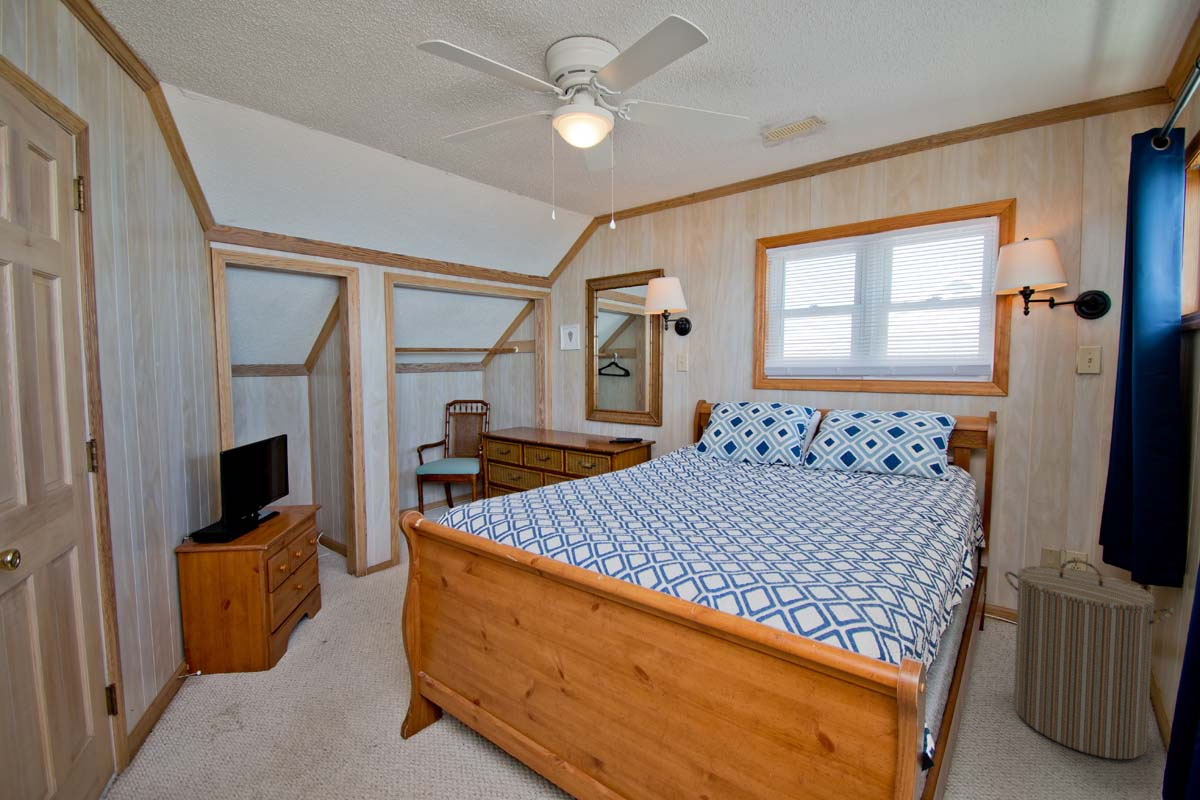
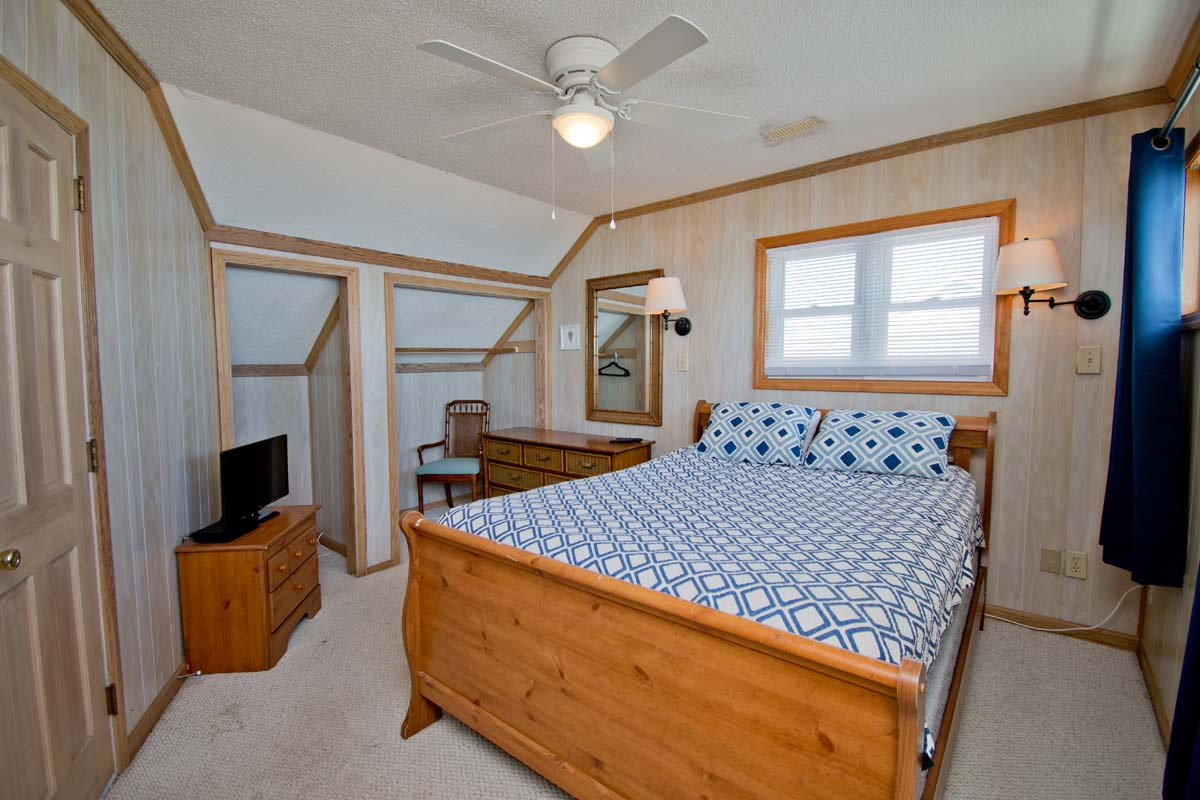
- laundry hamper [1003,559,1176,760]
